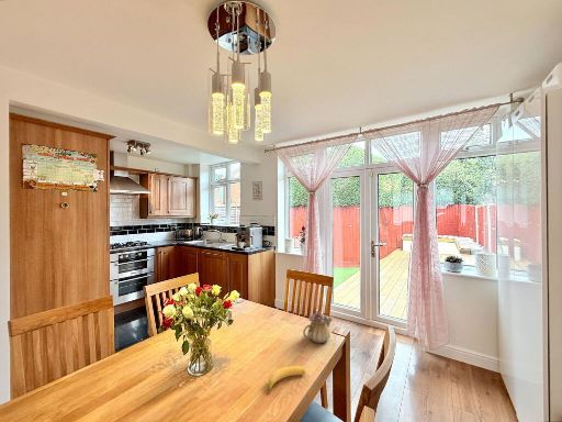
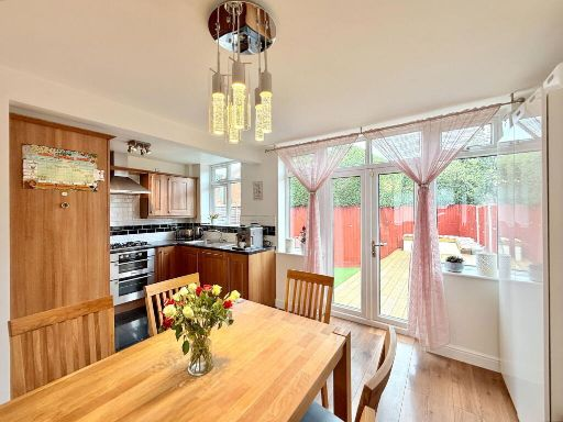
- banana [268,365,306,393]
- teapot [302,310,333,344]
